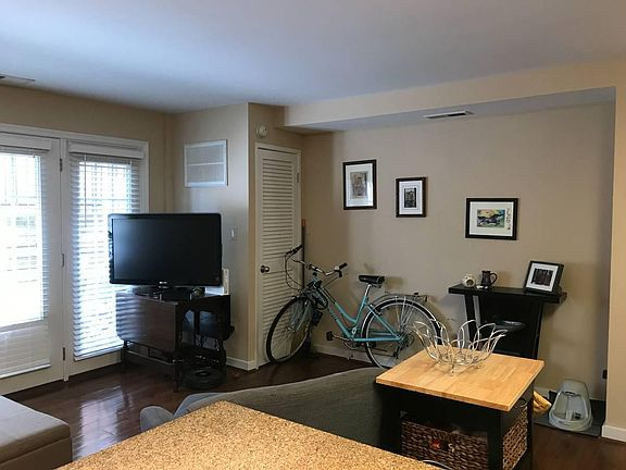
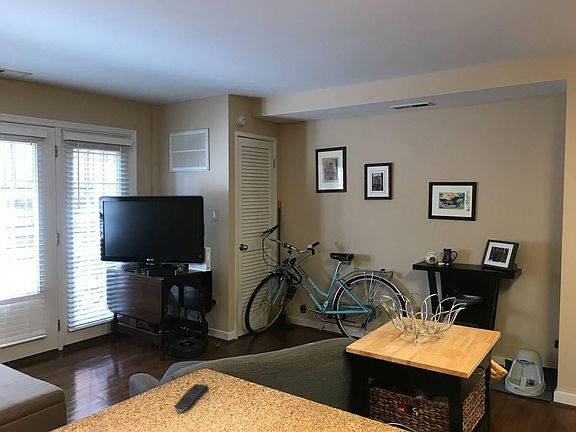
+ remote control [174,383,209,414]
